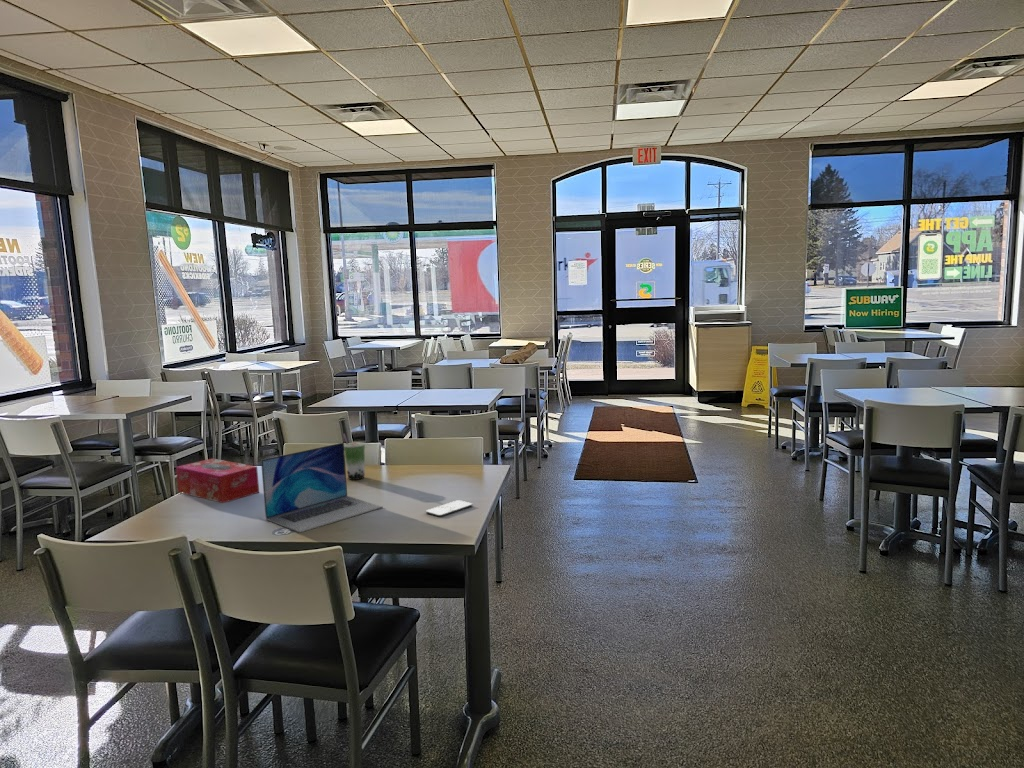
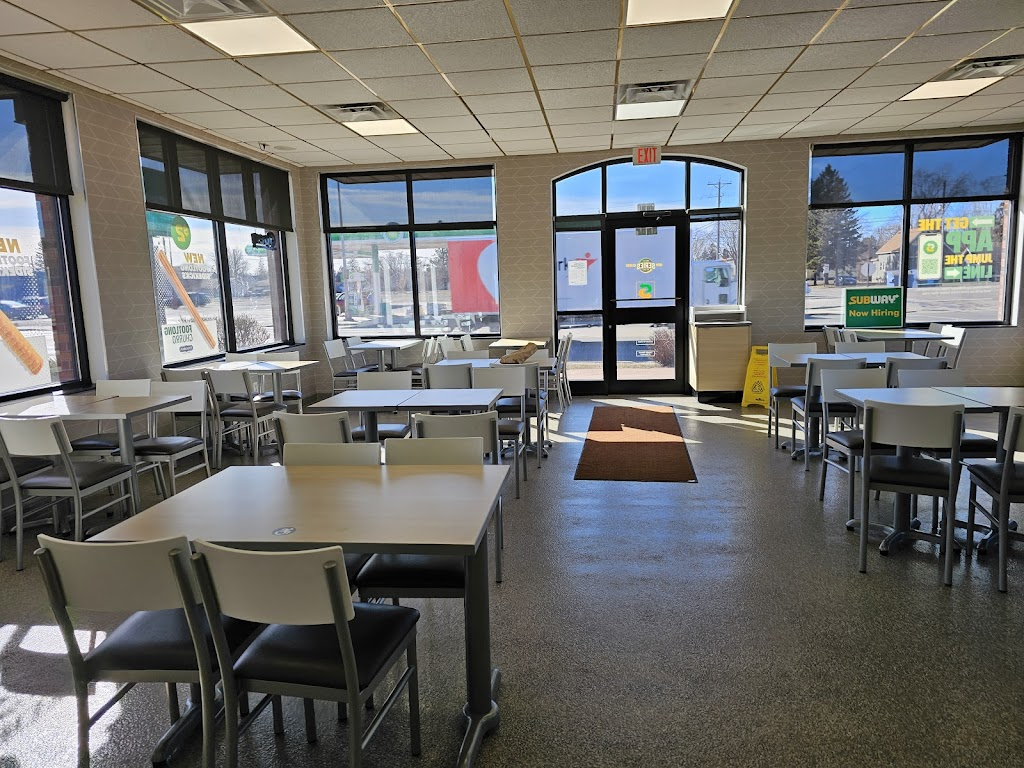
- beverage cup [342,432,366,481]
- laptop [260,442,384,534]
- tissue box [175,457,260,504]
- smartphone [425,499,473,518]
